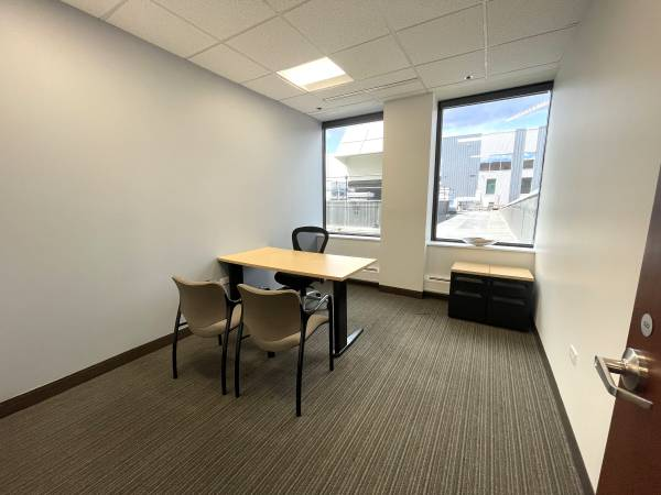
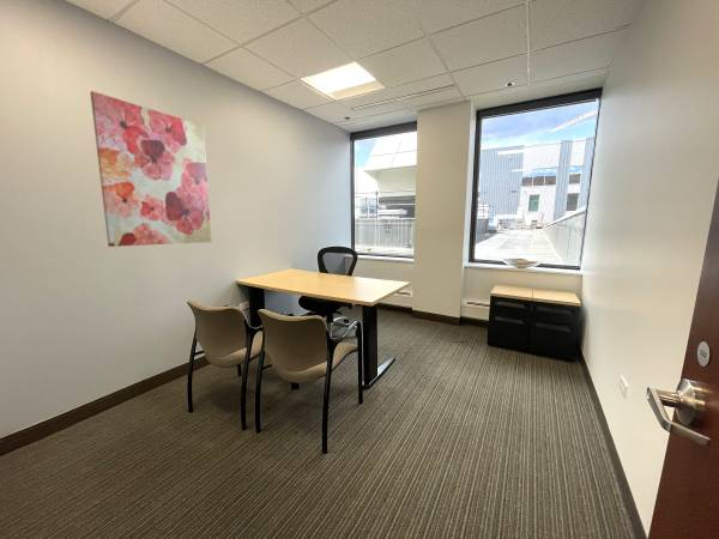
+ wall art [89,90,212,248]
